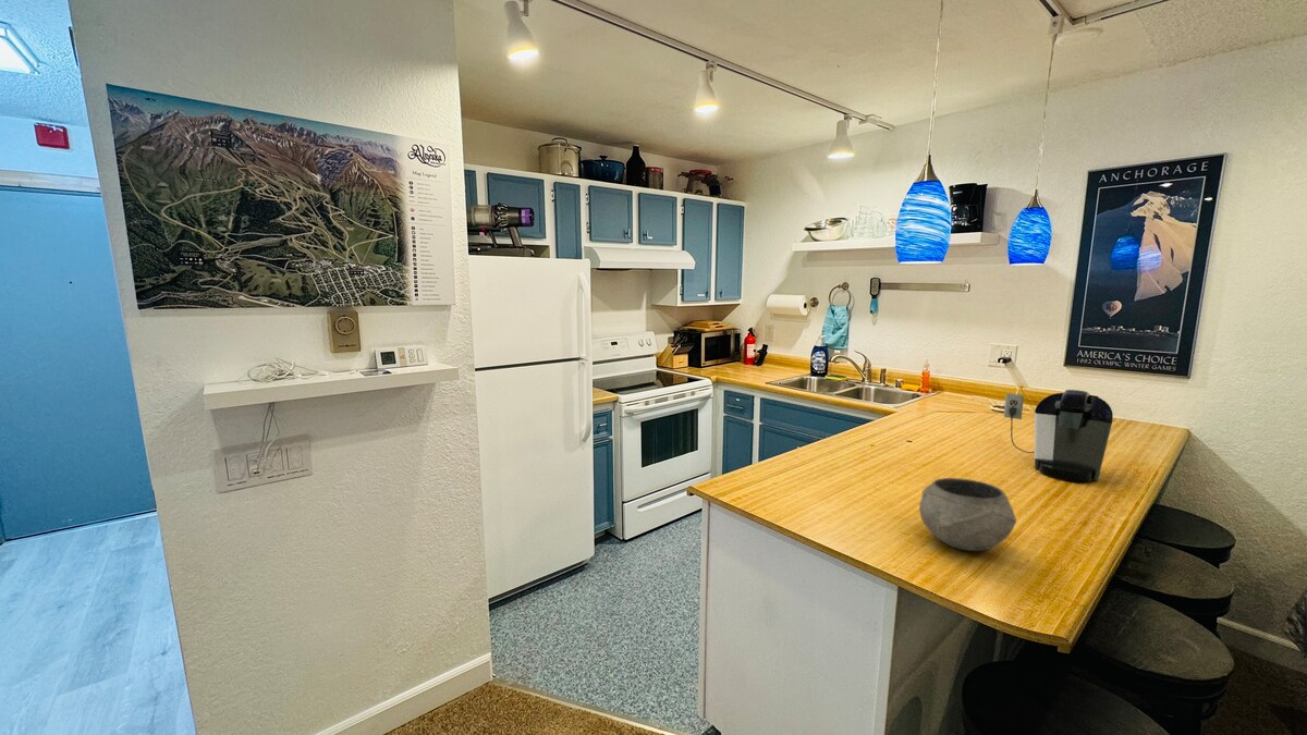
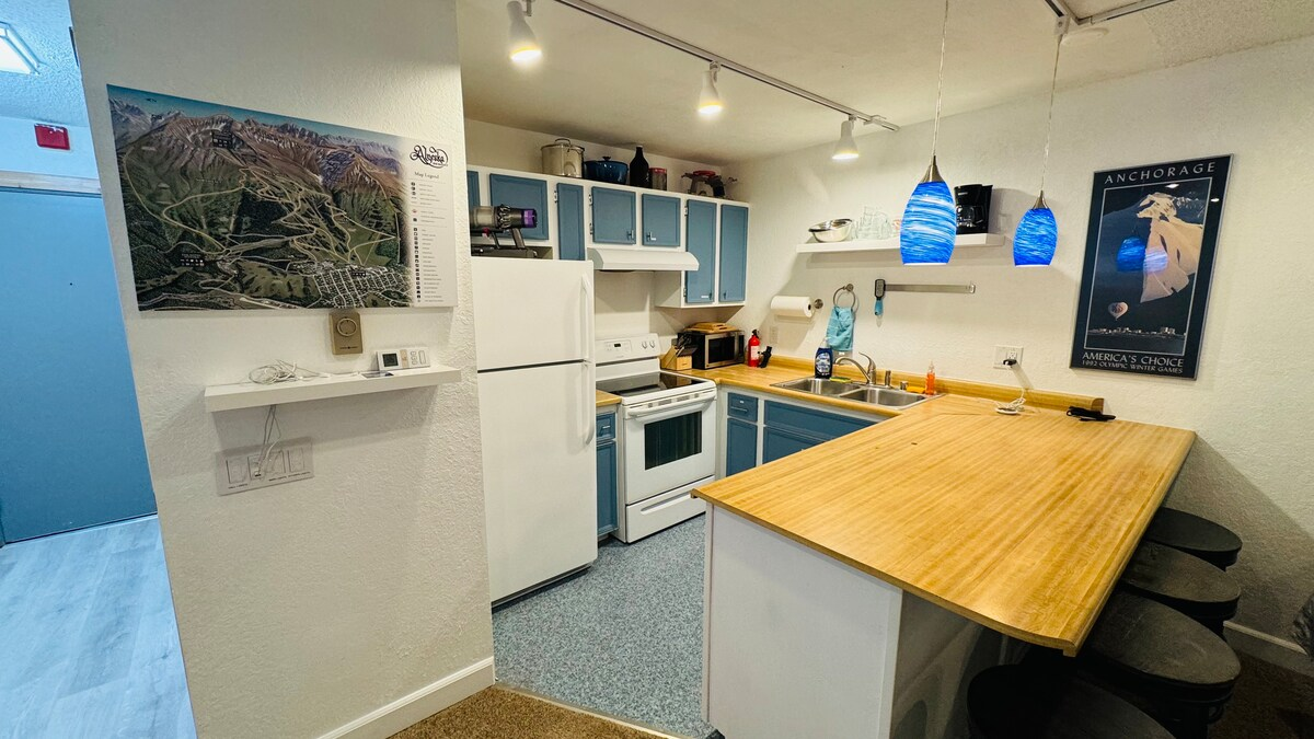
- bowl [918,477,1017,552]
- coffee maker [1003,389,1114,482]
